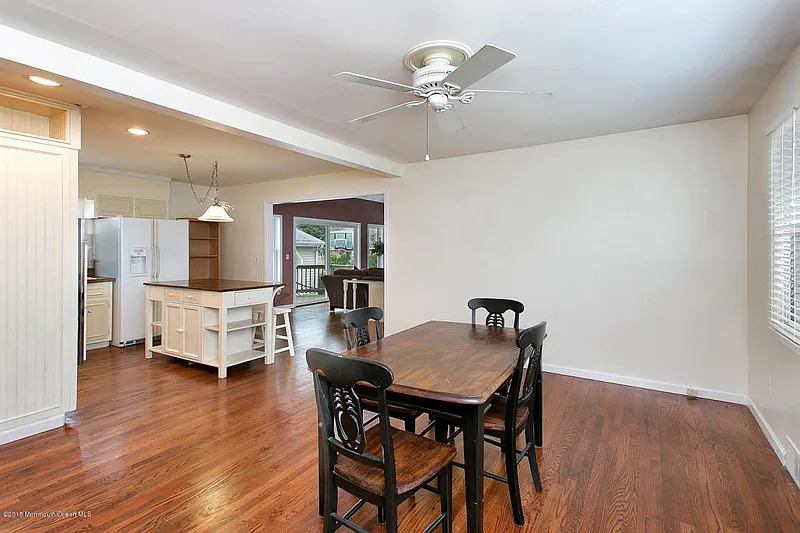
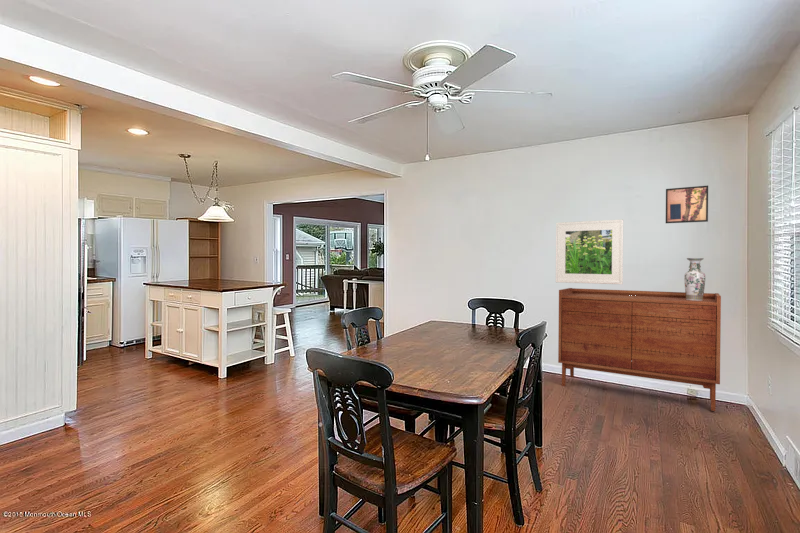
+ vase [683,257,707,301]
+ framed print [555,218,624,285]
+ sideboard [557,287,722,412]
+ wall art [665,185,709,224]
